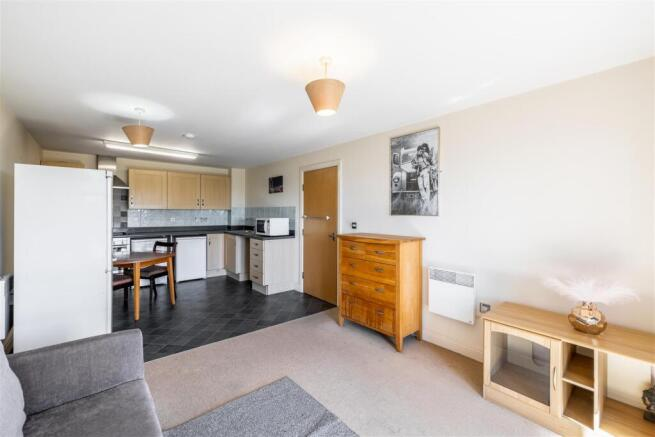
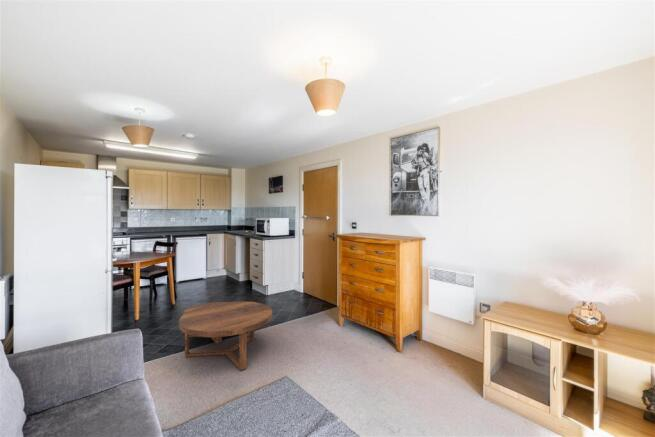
+ coffee table [178,300,273,371]
